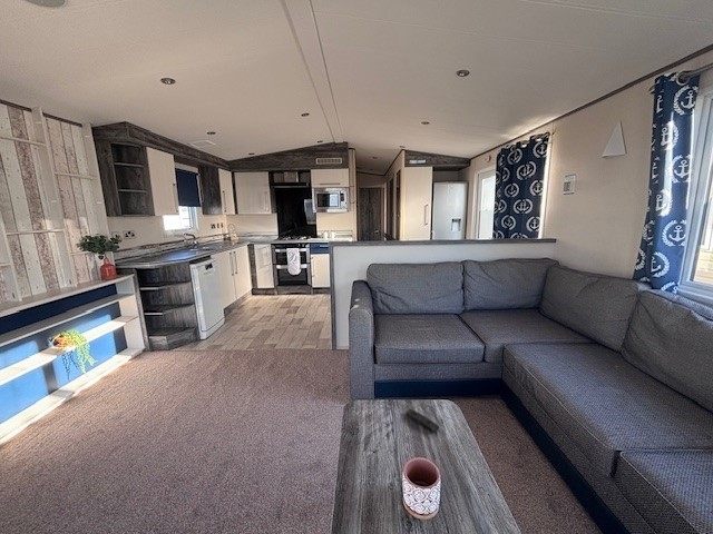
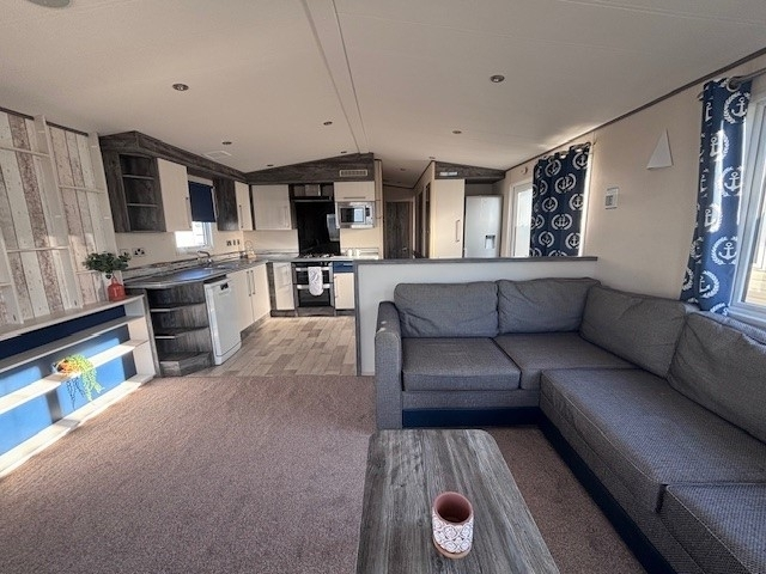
- remote control [404,408,440,434]
